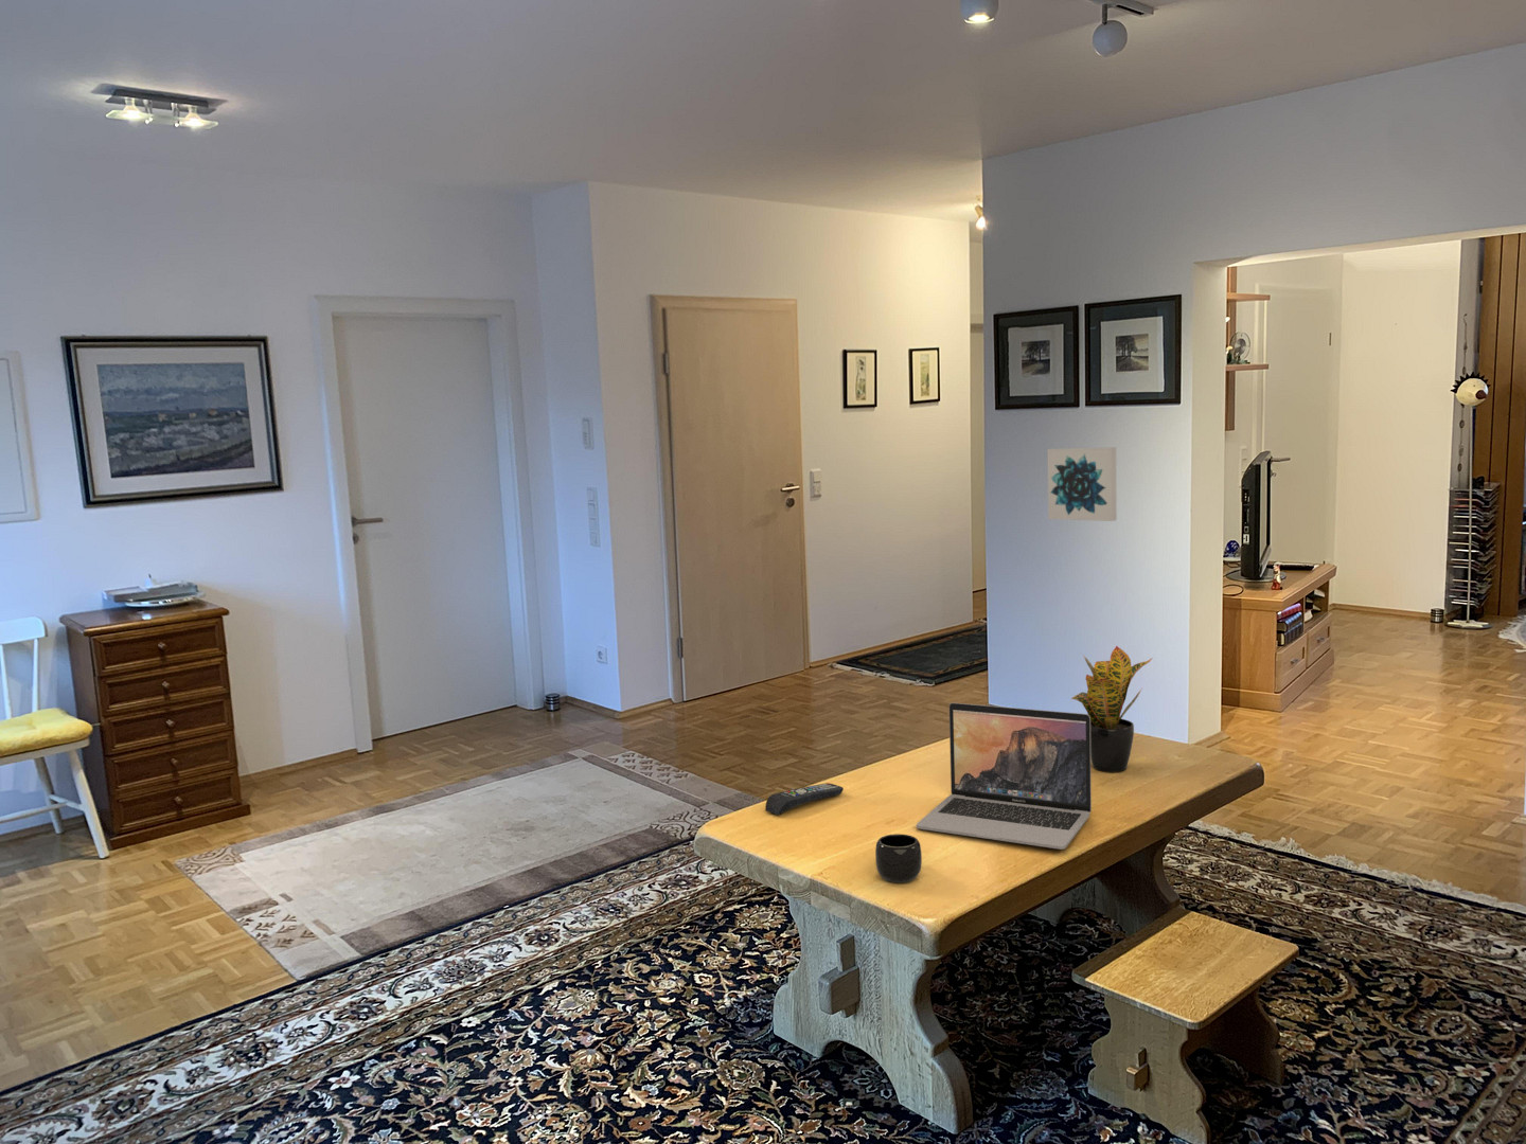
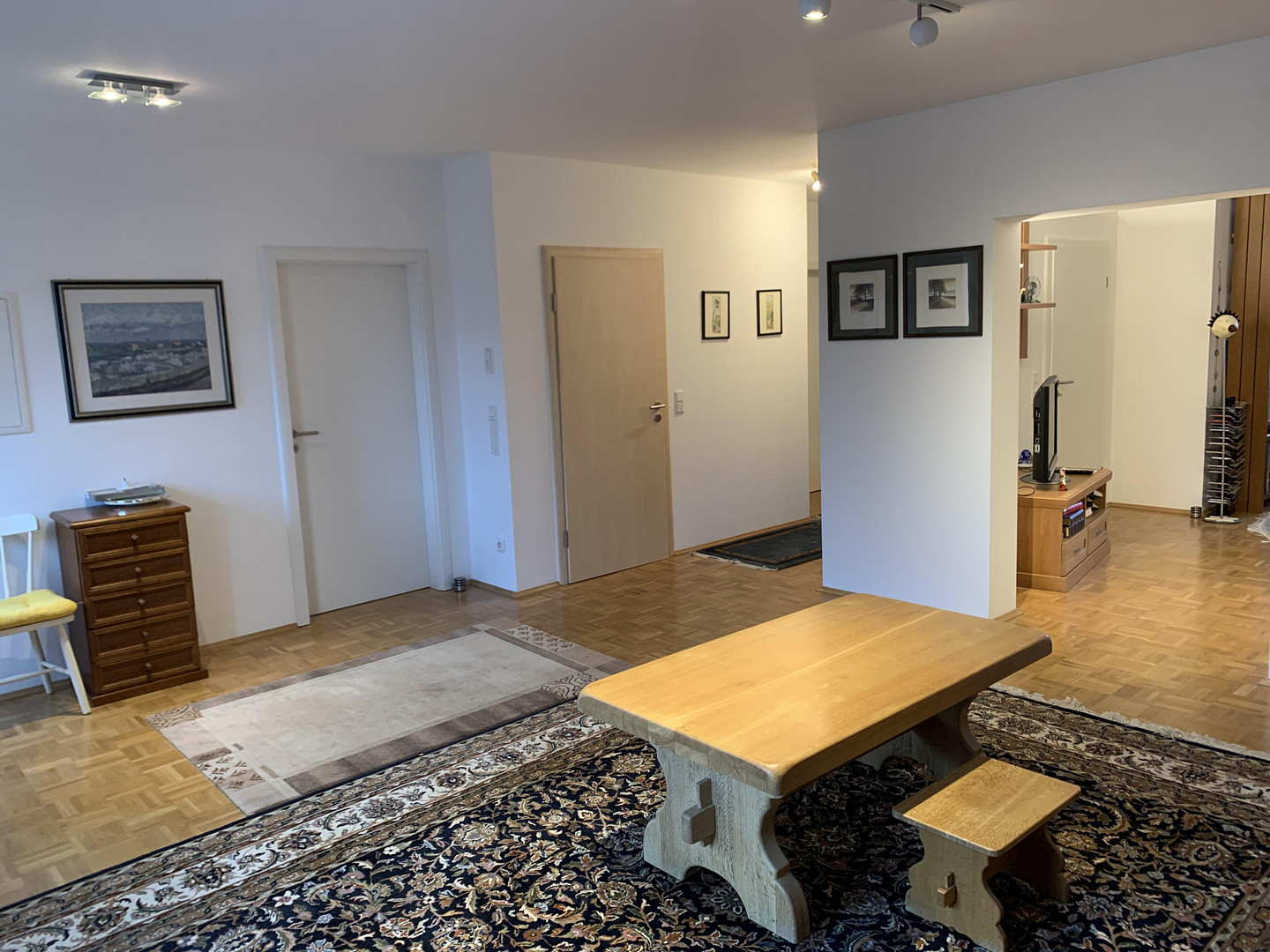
- wall art [1047,447,1117,523]
- laptop [916,702,1092,851]
- mug [875,833,923,883]
- remote control [764,782,845,816]
- potted plant [1071,645,1154,773]
